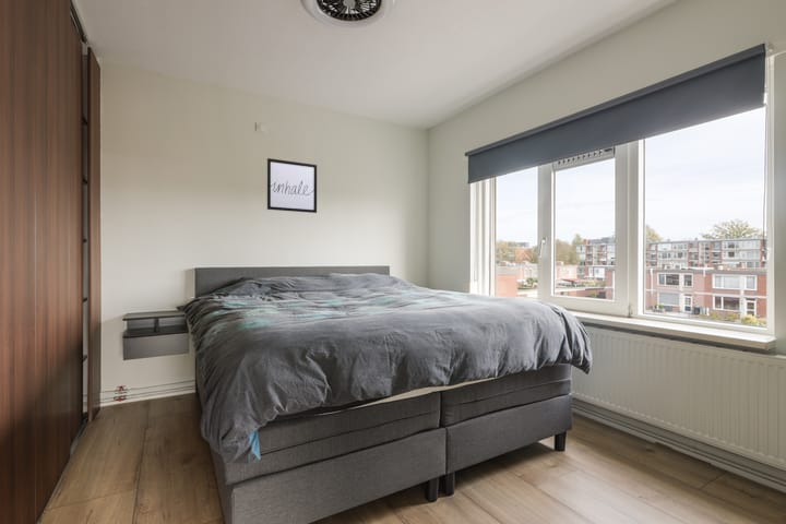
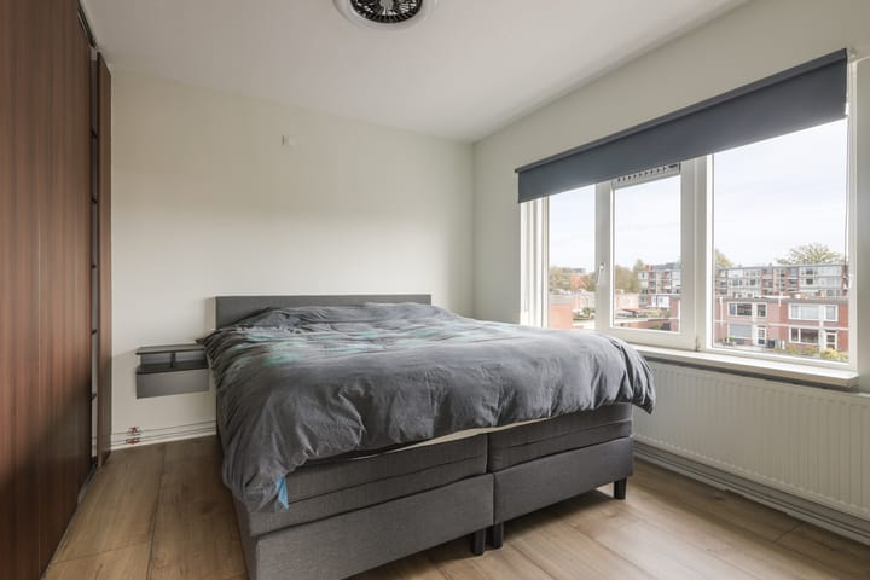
- wall art [266,157,318,214]
